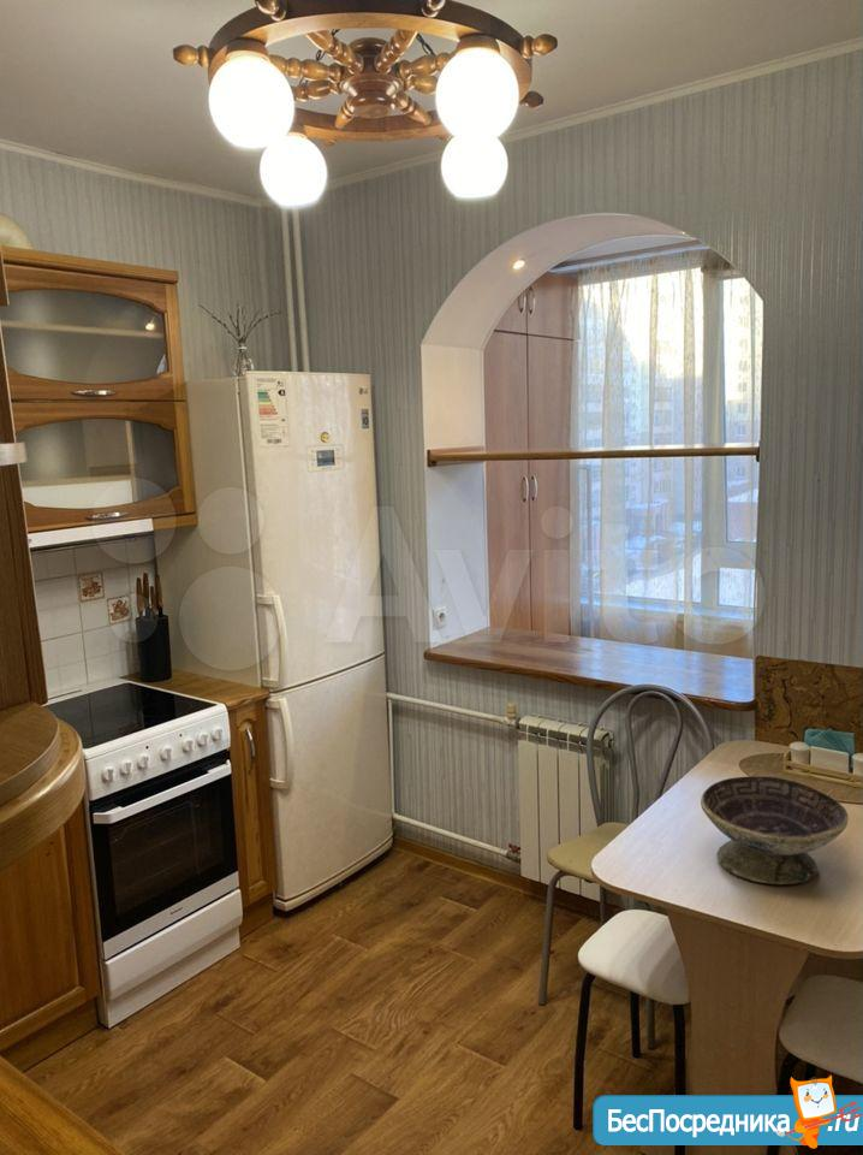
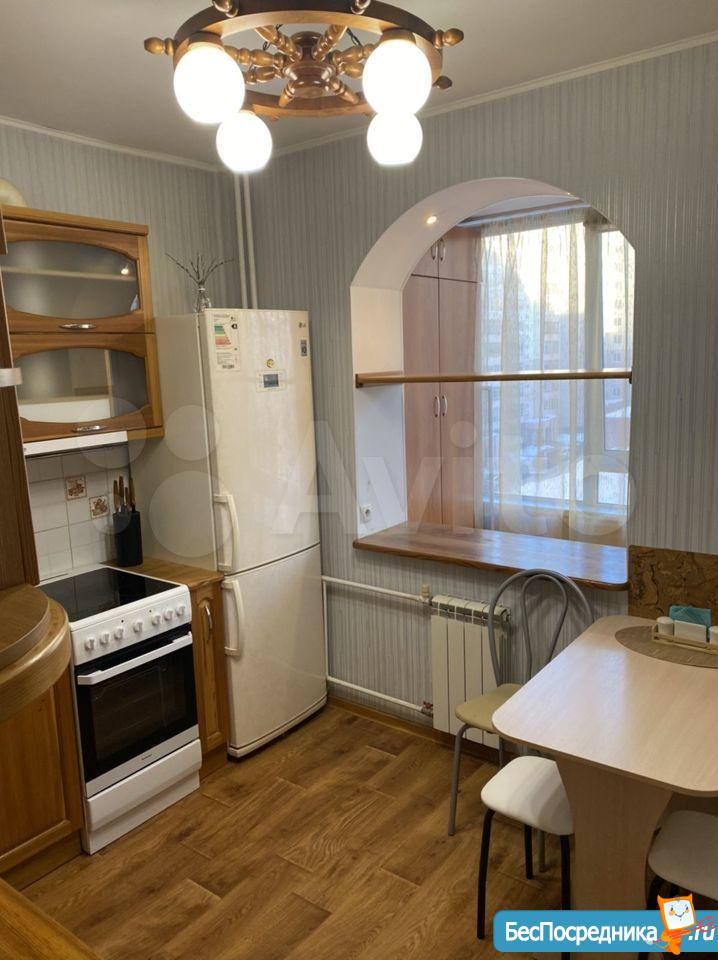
- decorative bowl [700,775,850,886]
